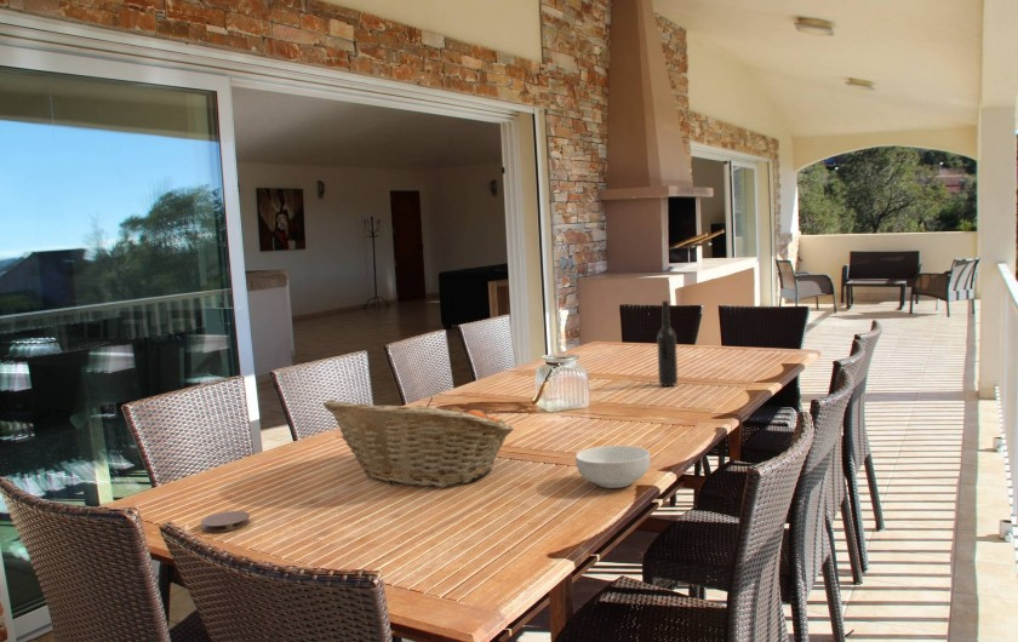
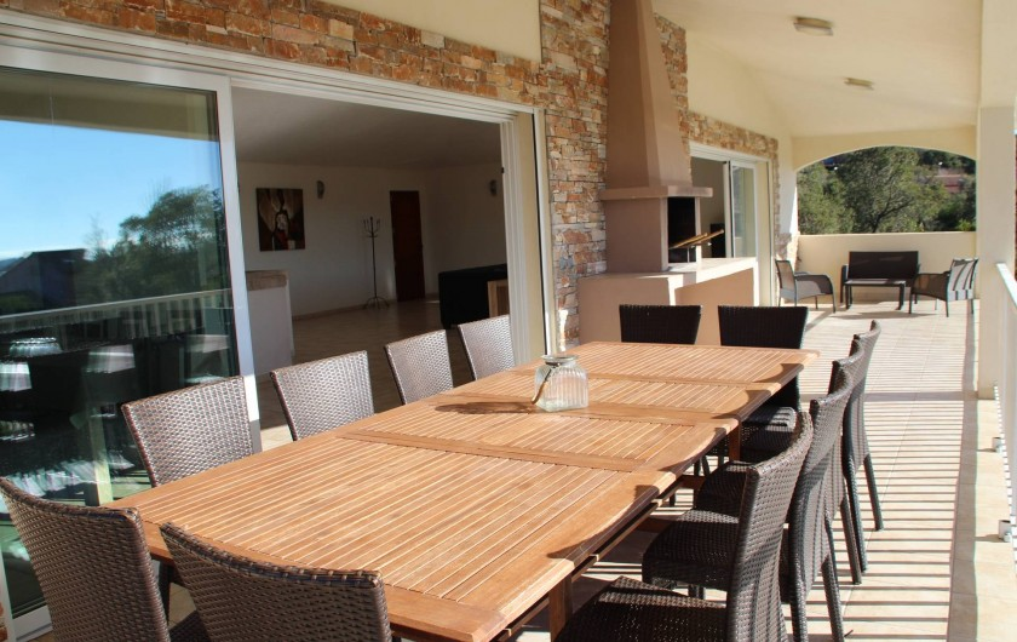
- cereal bowl [574,445,651,489]
- fruit basket [322,395,515,488]
- coaster [200,510,251,533]
- bottle [656,299,679,388]
